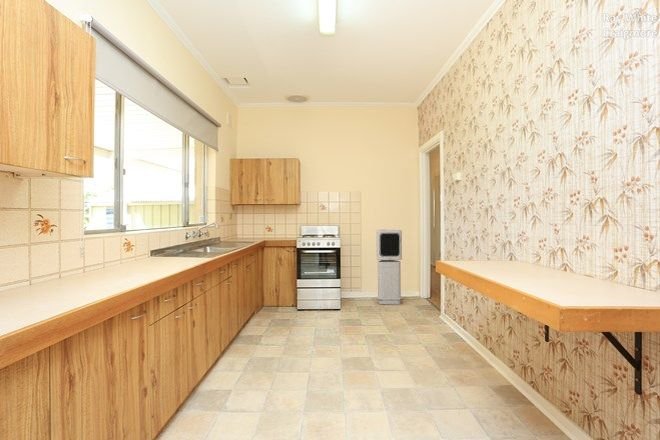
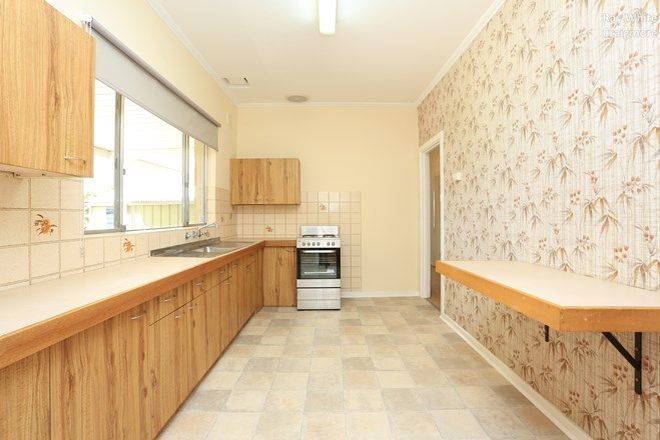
- air purifier [375,228,403,305]
